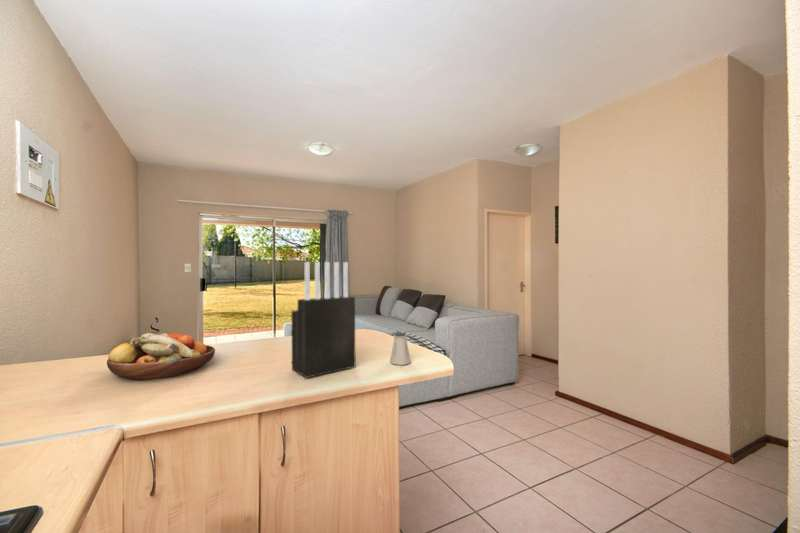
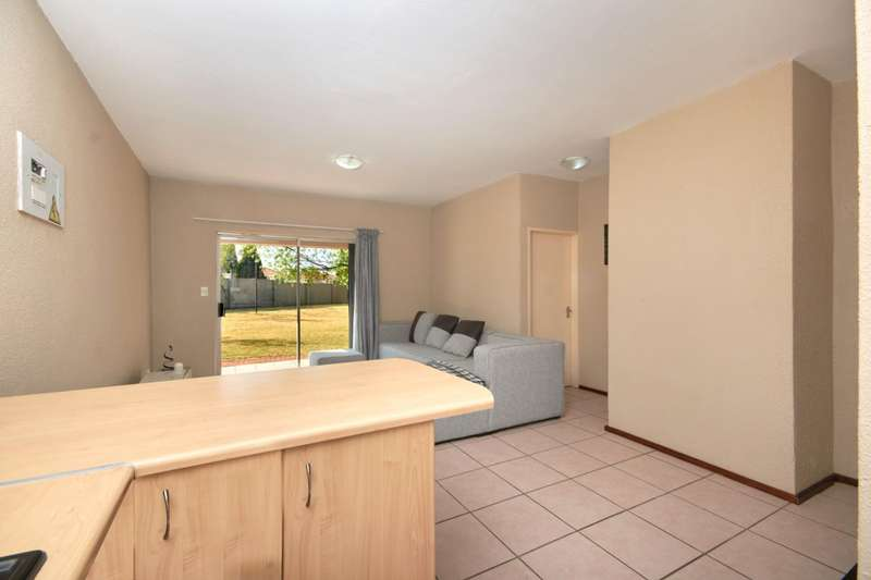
- knife block [291,261,356,379]
- fruit bowl [106,332,216,381]
- saltshaker [389,331,412,366]
